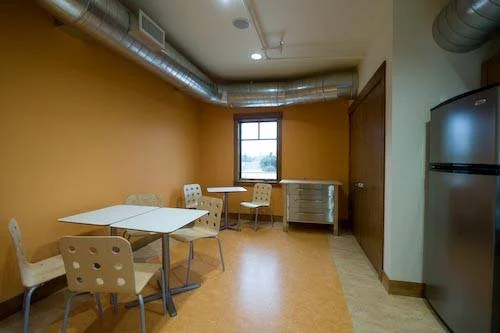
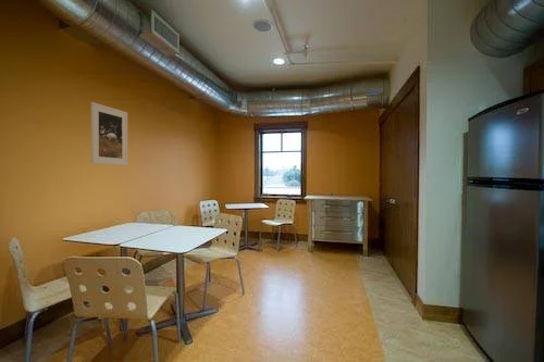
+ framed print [90,101,128,166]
